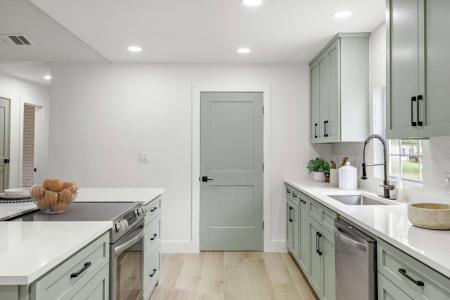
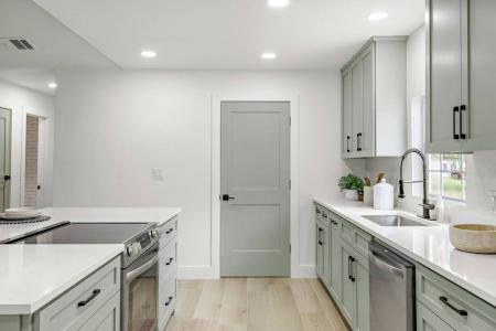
- fruit basket [28,178,80,215]
